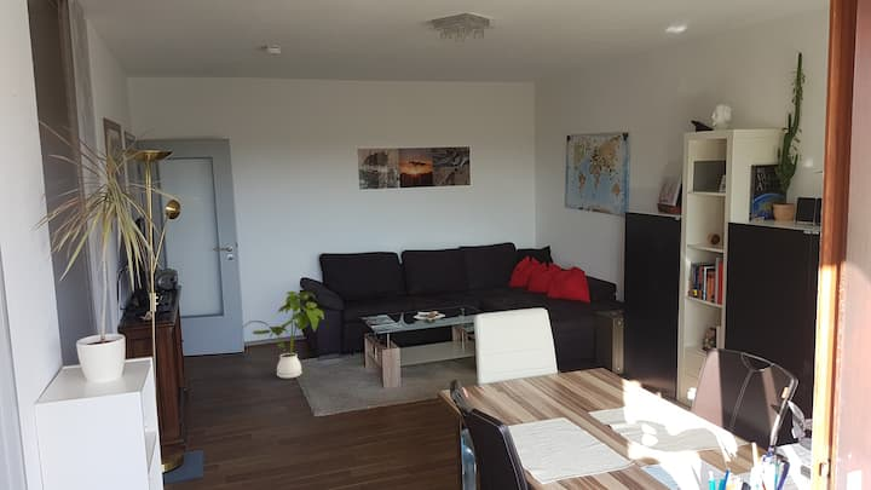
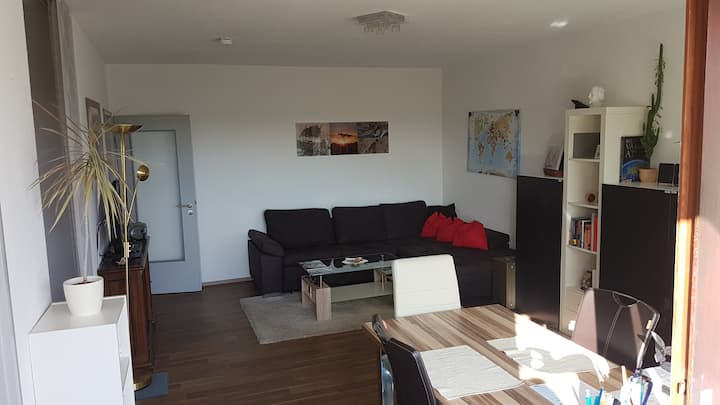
- house plant [242,290,325,379]
